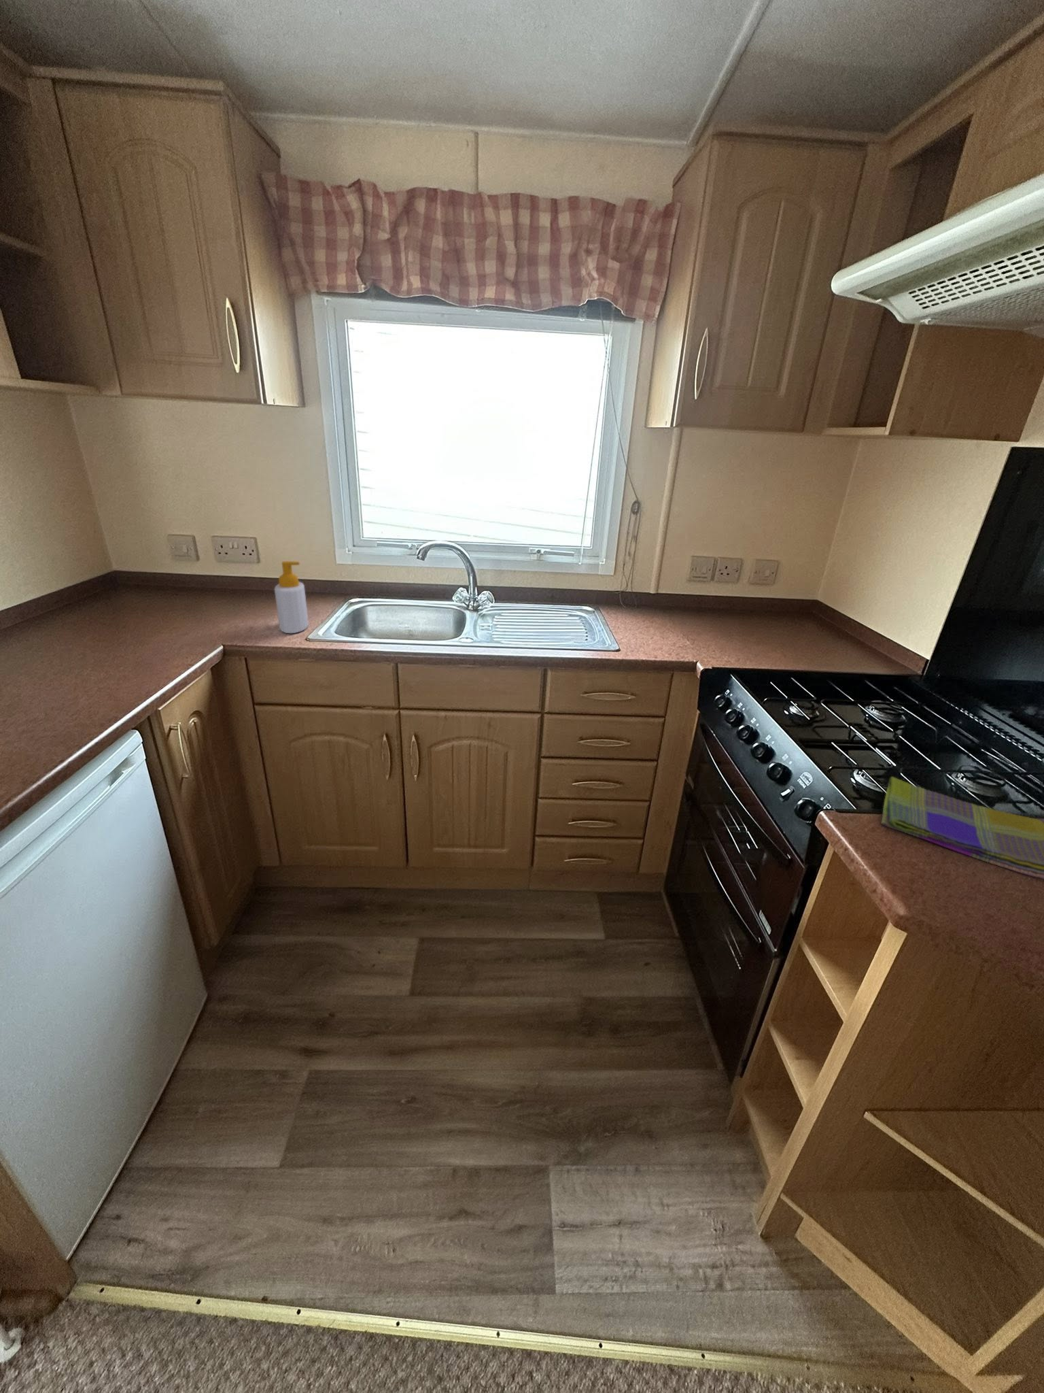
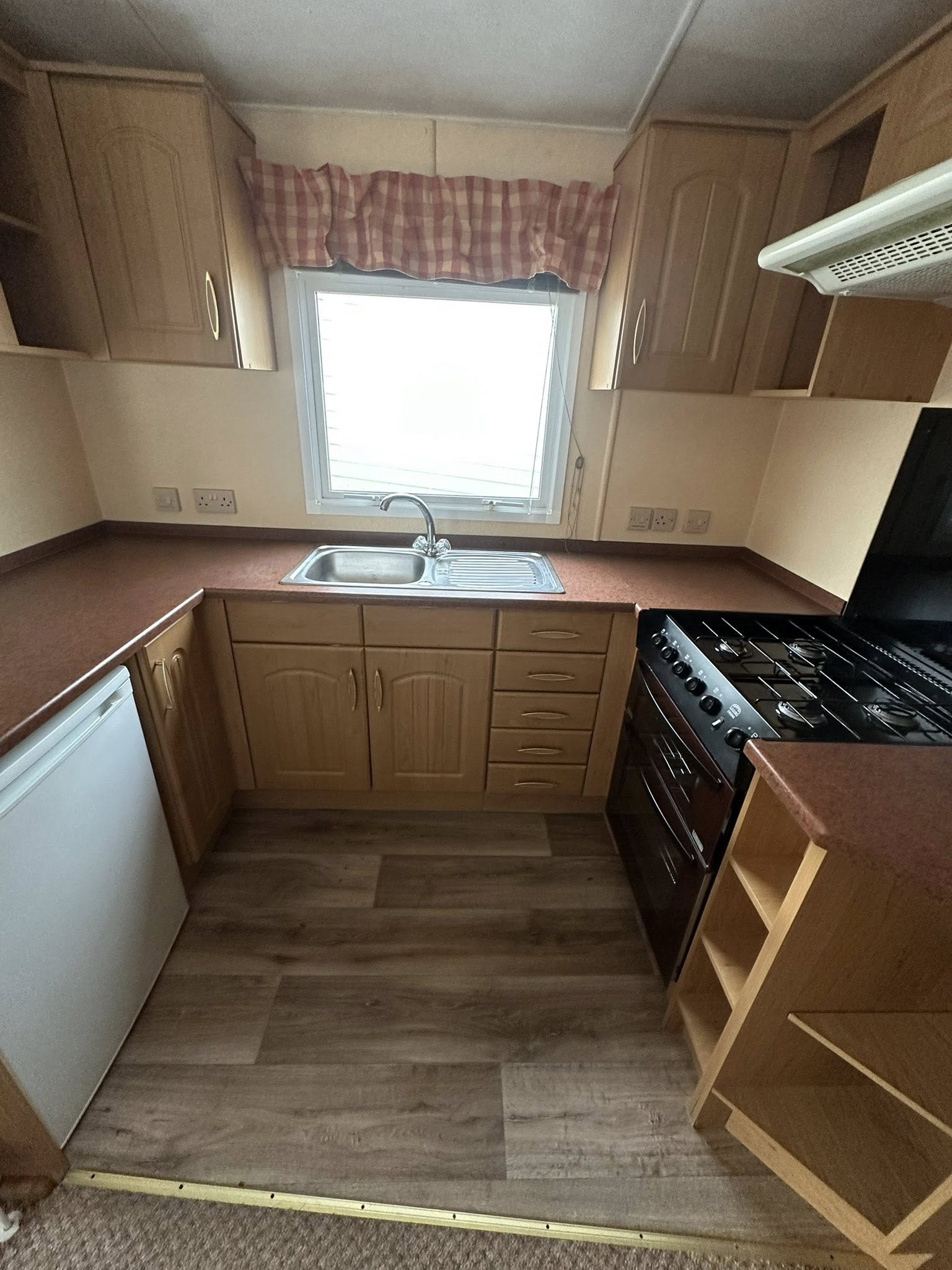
- dish towel [881,777,1044,880]
- soap bottle [274,560,309,634]
